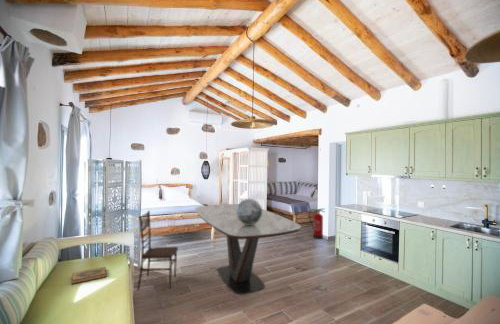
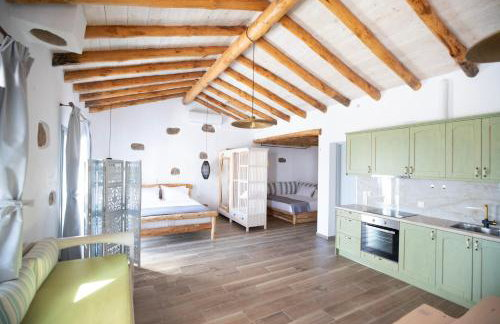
- hardback book [70,266,107,285]
- decorative sphere [236,198,263,225]
- dining chair [136,210,179,292]
- dining table [194,203,302,295]
- fire extinguisher [308,207,326,240]
